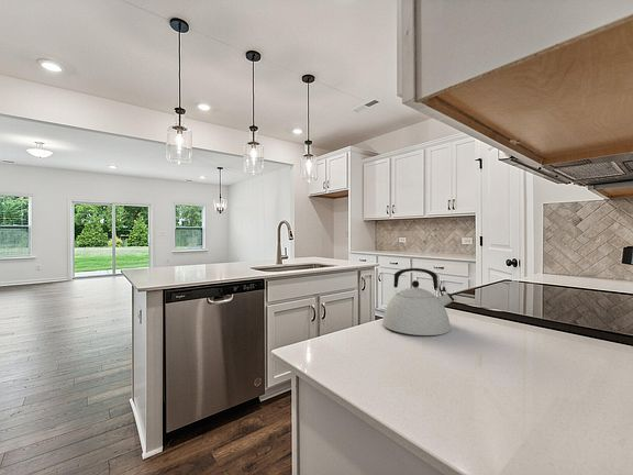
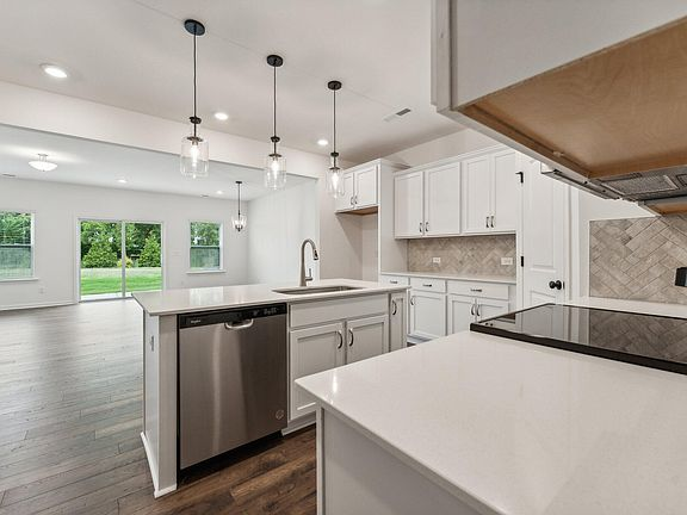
- kettle [381,267,454,336]
